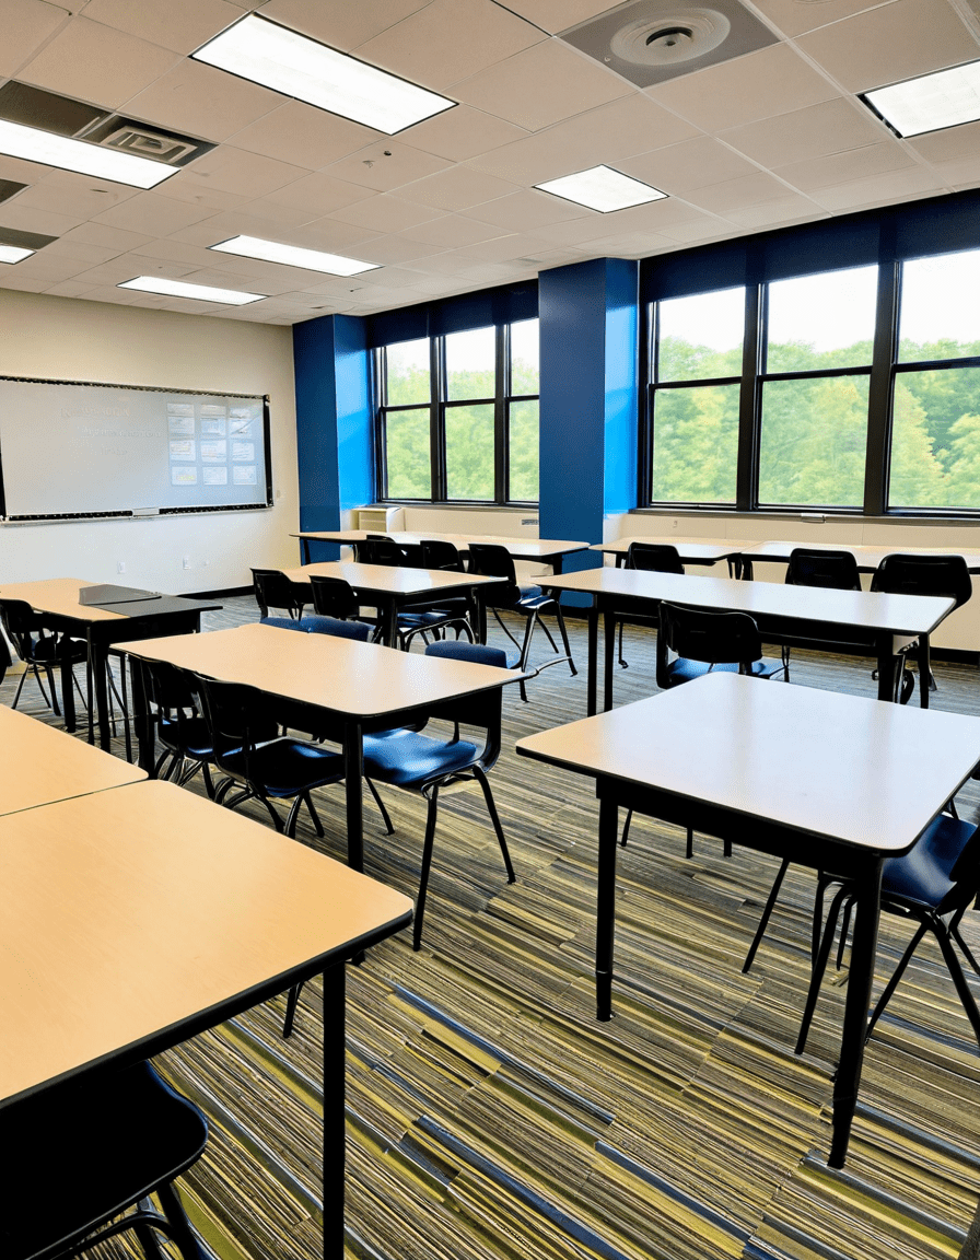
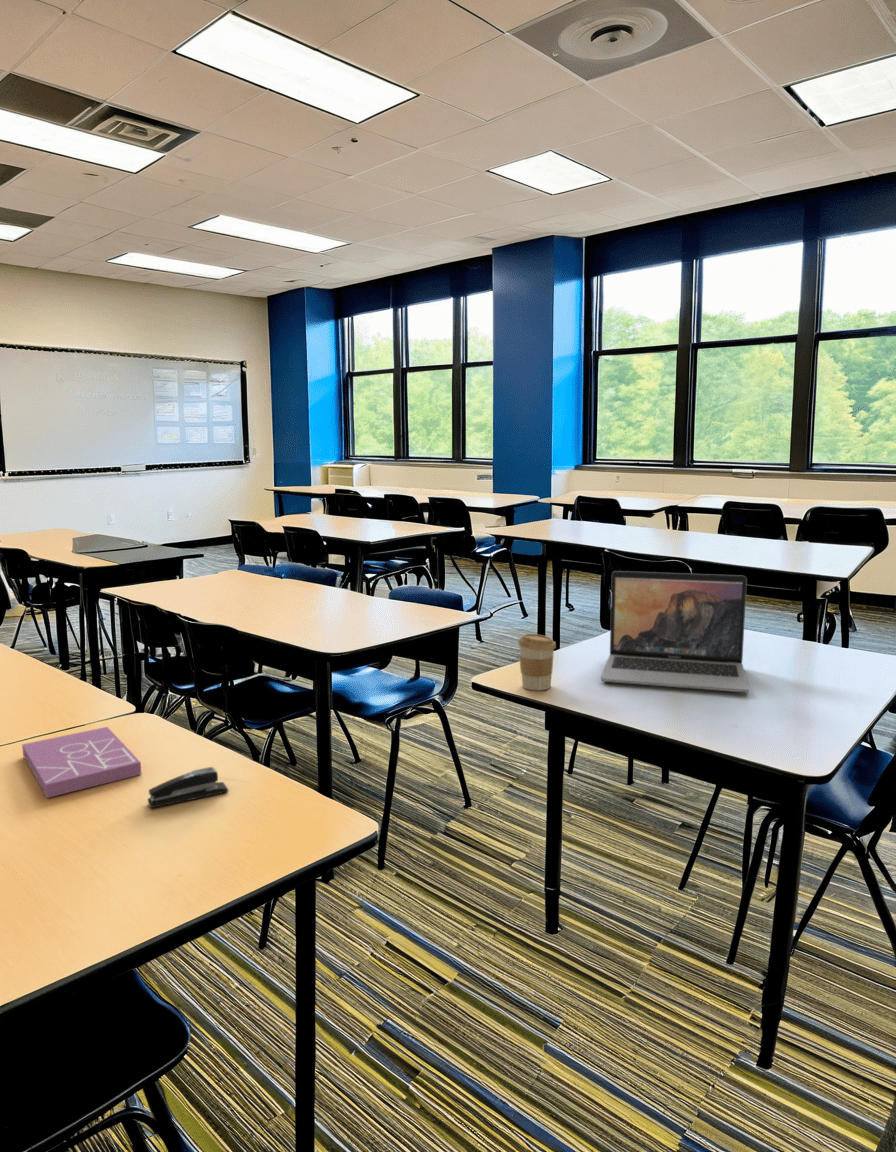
+ book [21,726,142,799]
+ stapler [147,766,229,809]
+ laptop [600,570,750,693]
+ coffee cup [517,633,557,691]
